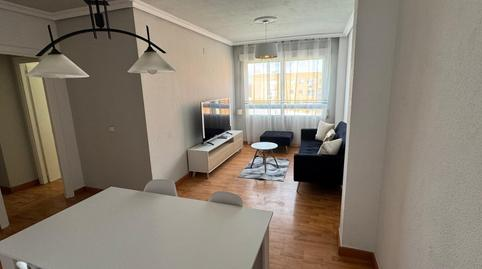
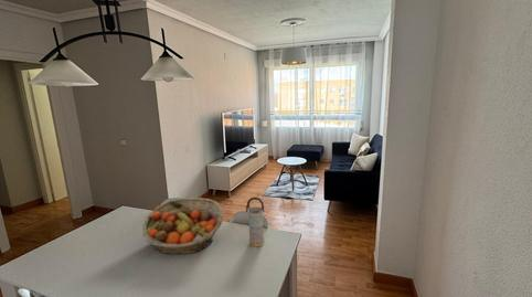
+ vase [245,197,265,247]
+ fruit basket [141,197,224,255]
